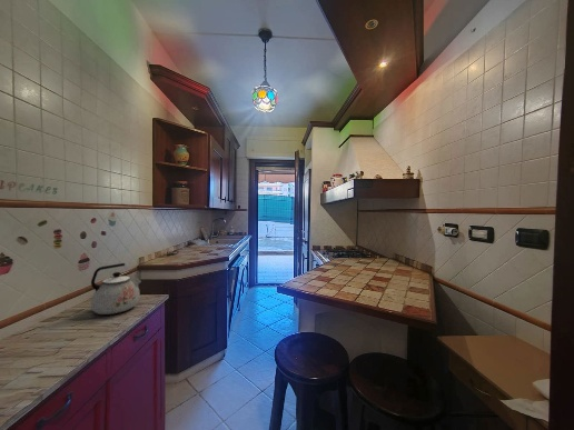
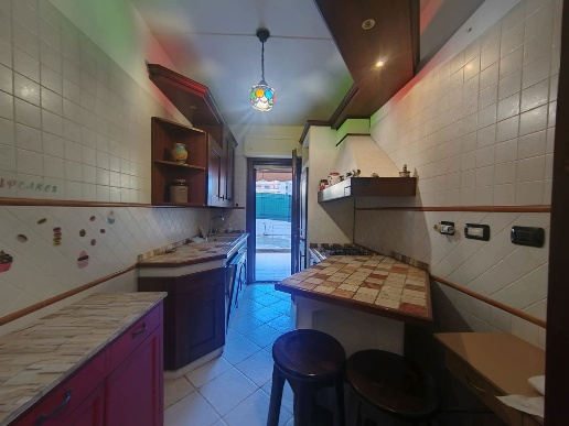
- kettle [90,262,142,316]
